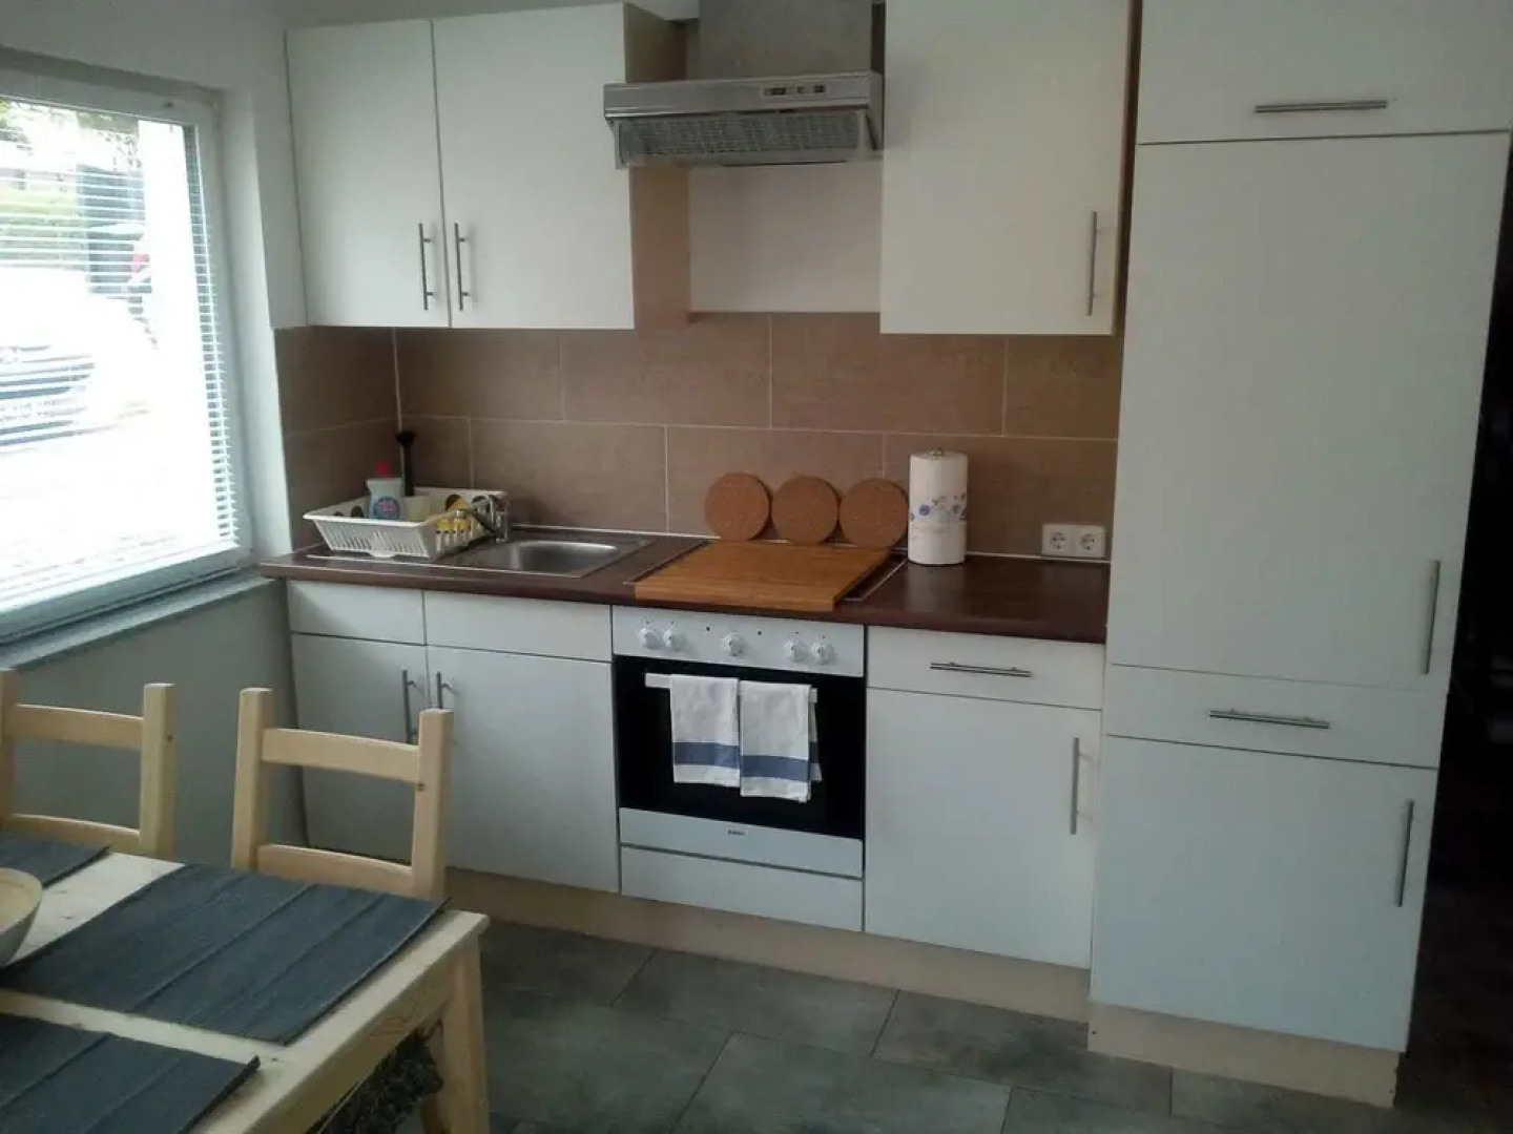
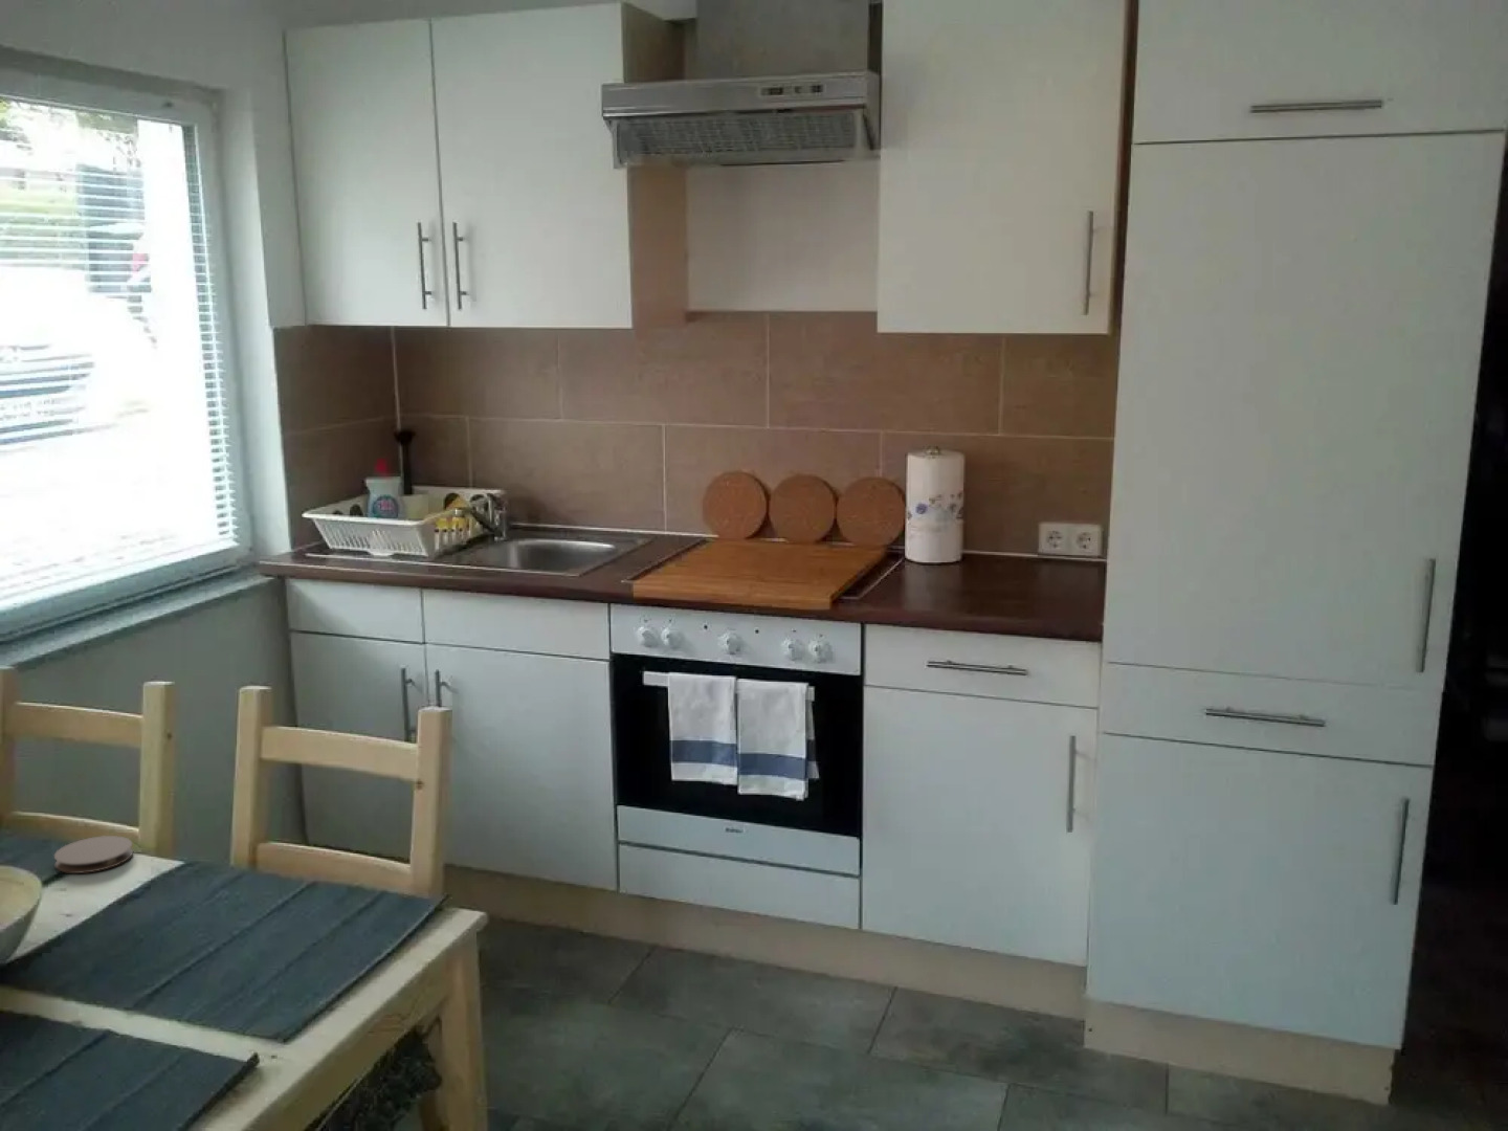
+ coaster [53,835,134,874]
